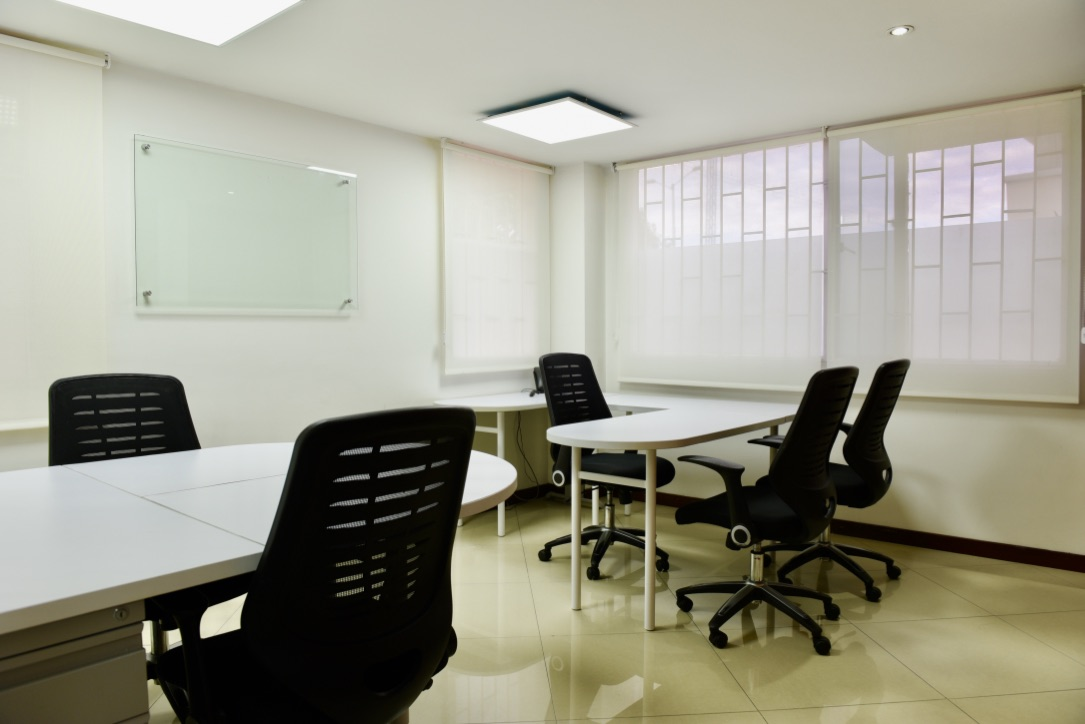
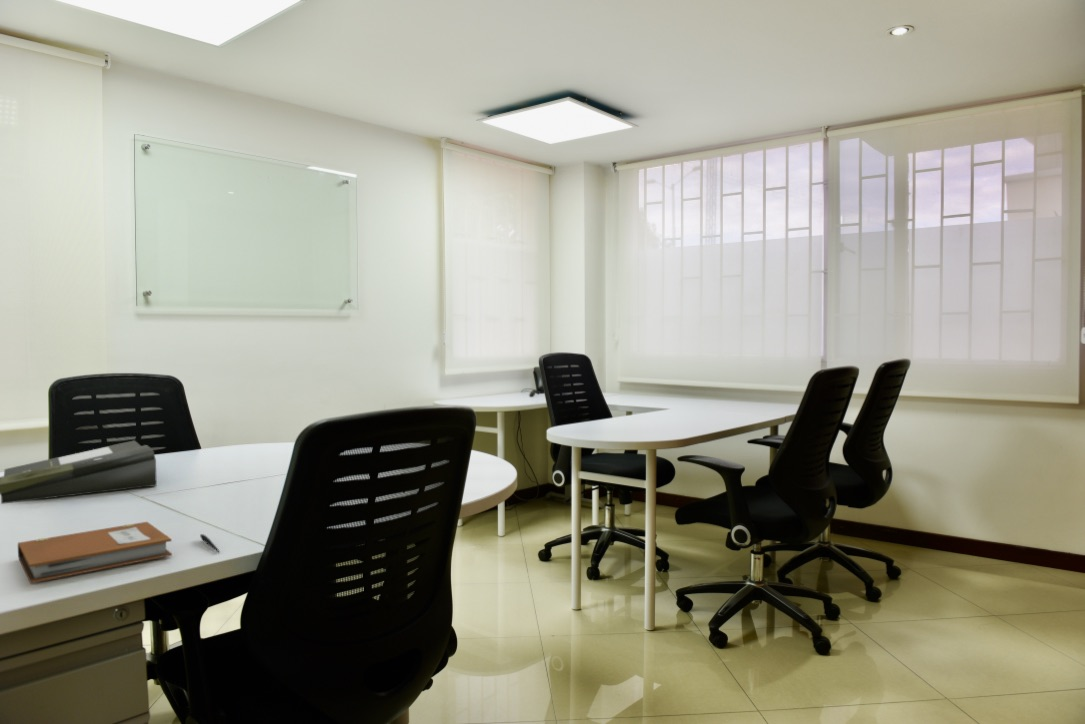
+ pen [199,533,221,553]
+ notebook [17,521,173,584]
+ document tray [0,439,158,505]
